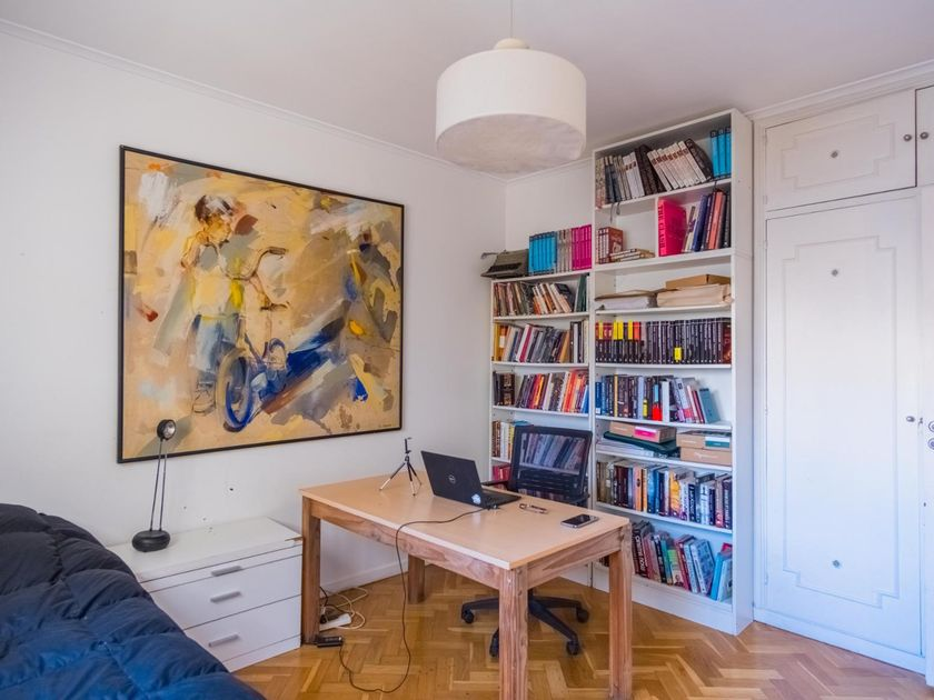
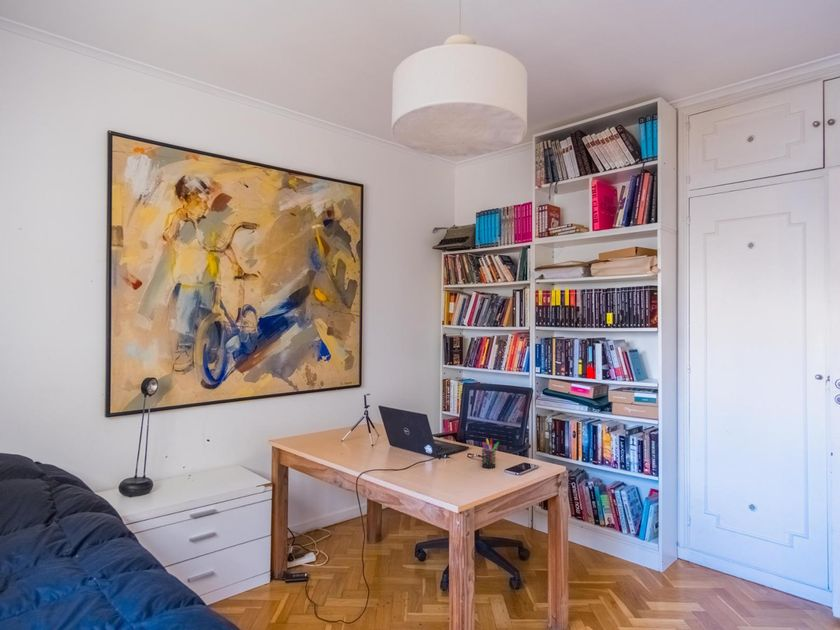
+ pen holder [481,438,500,469]
